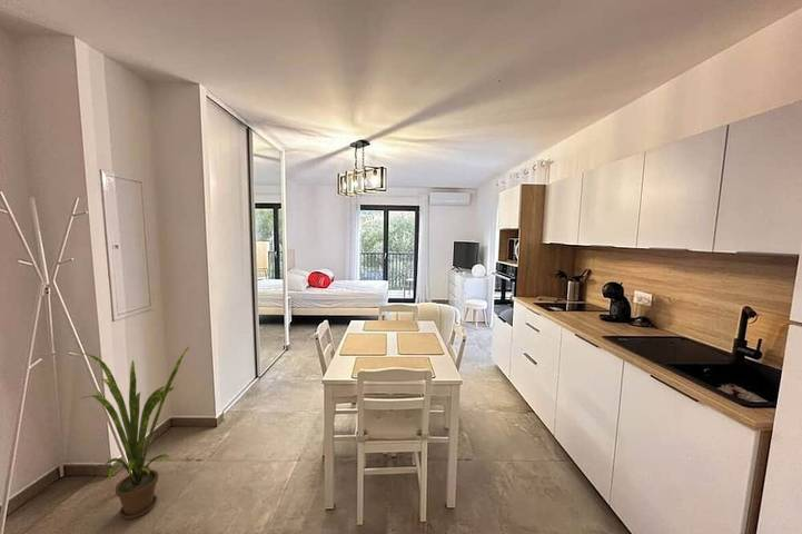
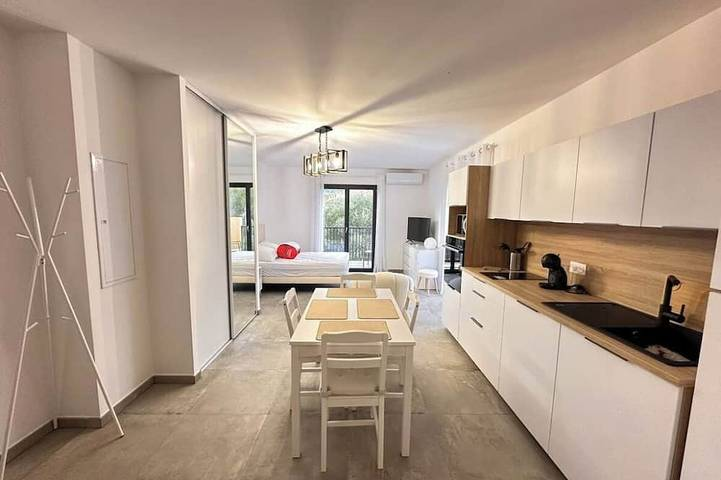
- house plant [79,345,191,520]
